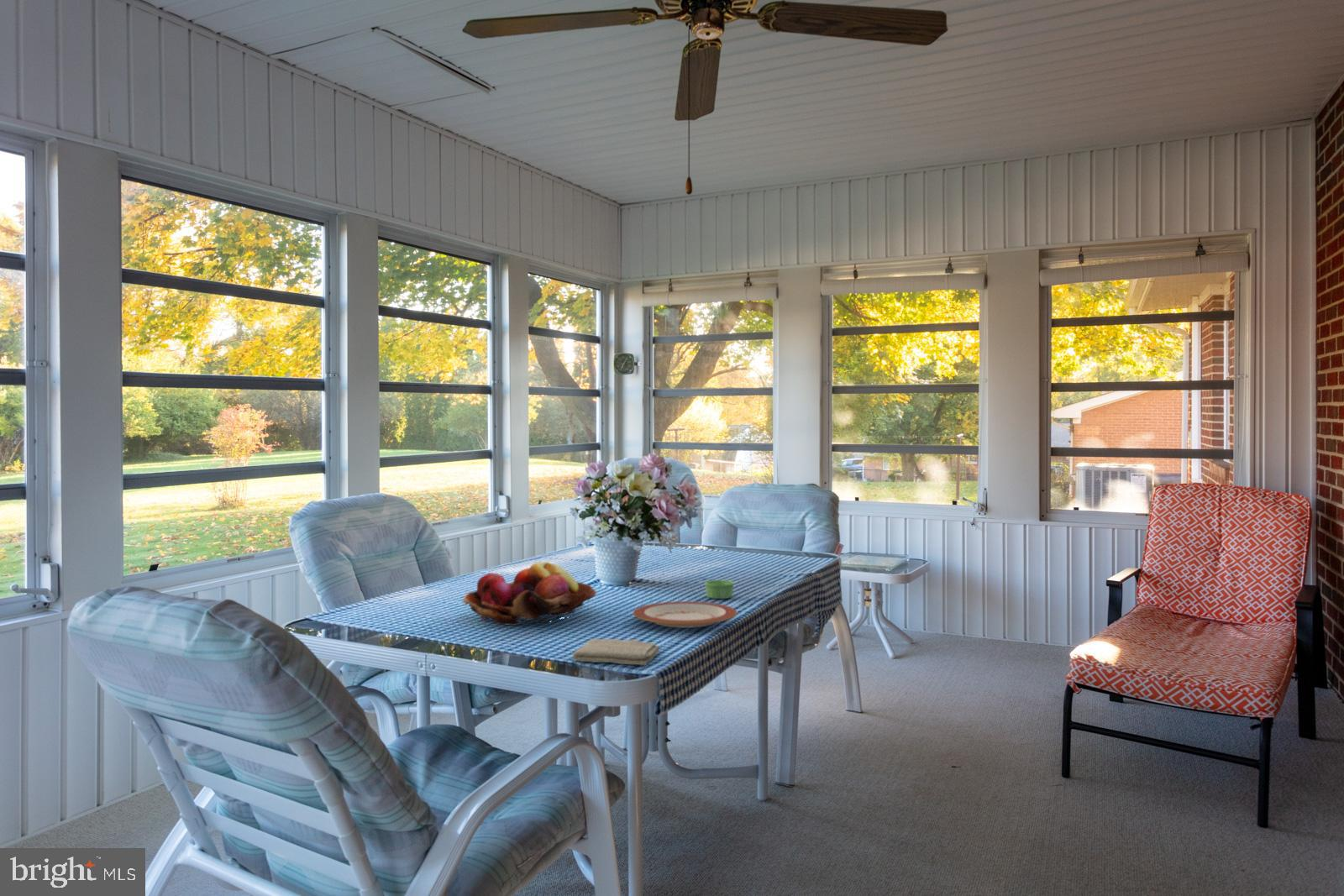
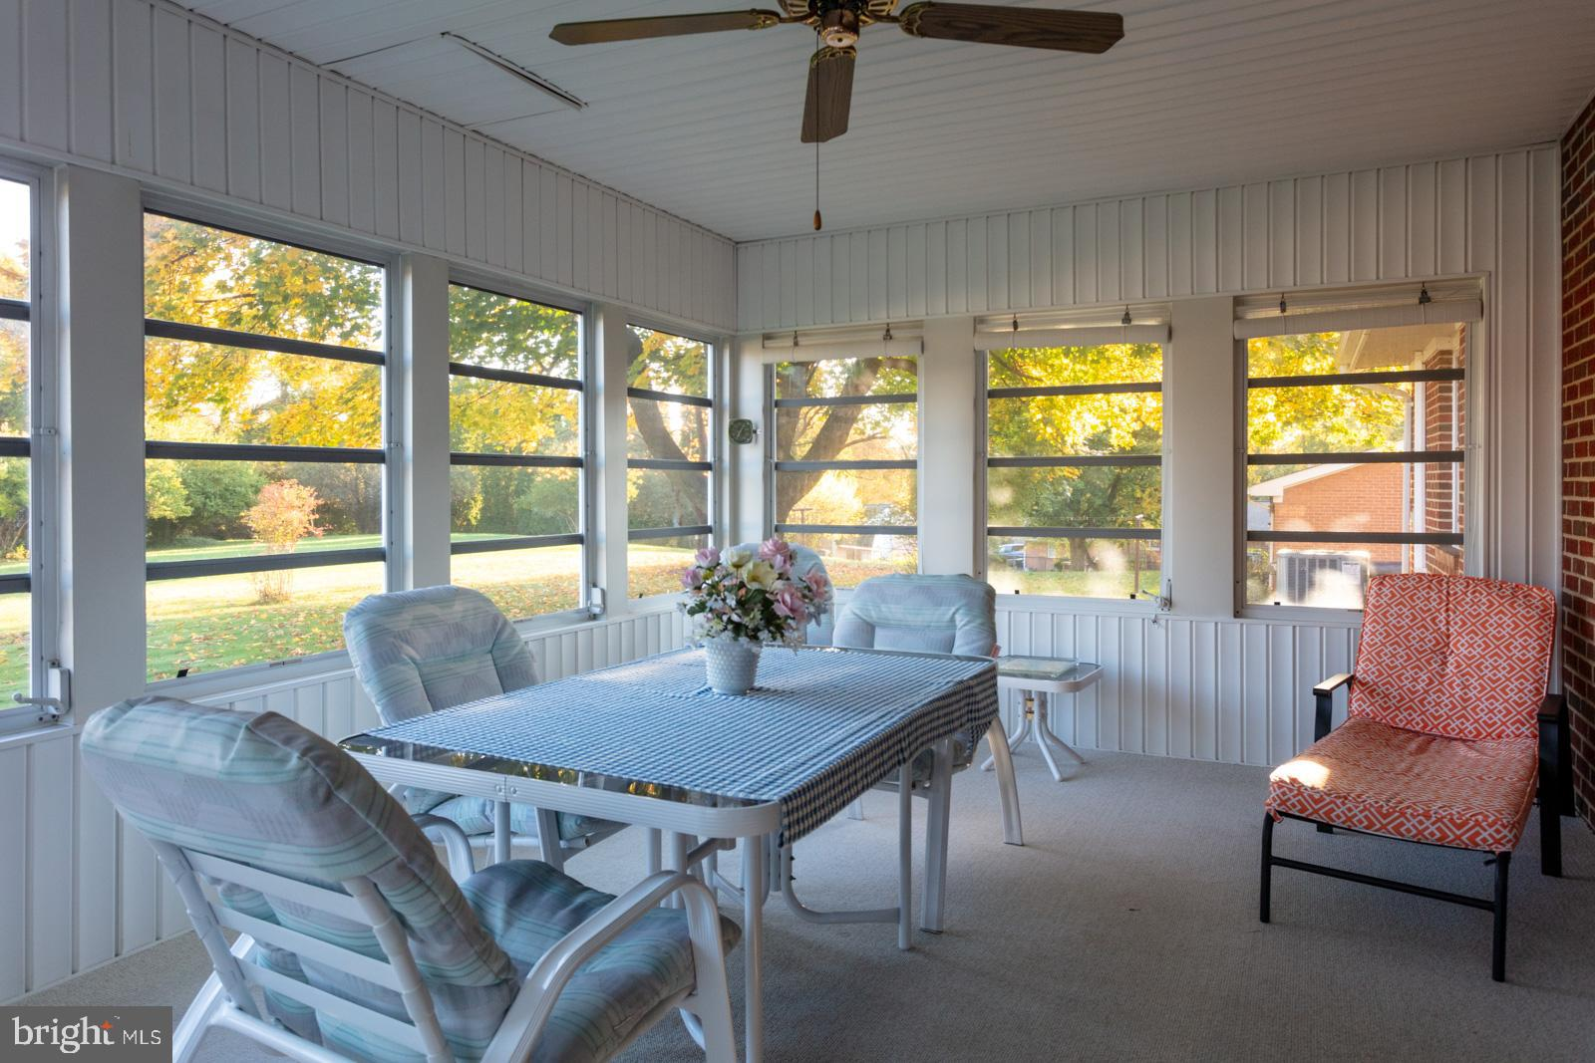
- ramekin [704,579,735,600]
- plate [633,600,738,629]
- washcloth [572,638,660,666]
- fruit basket [462,561,597,626]
